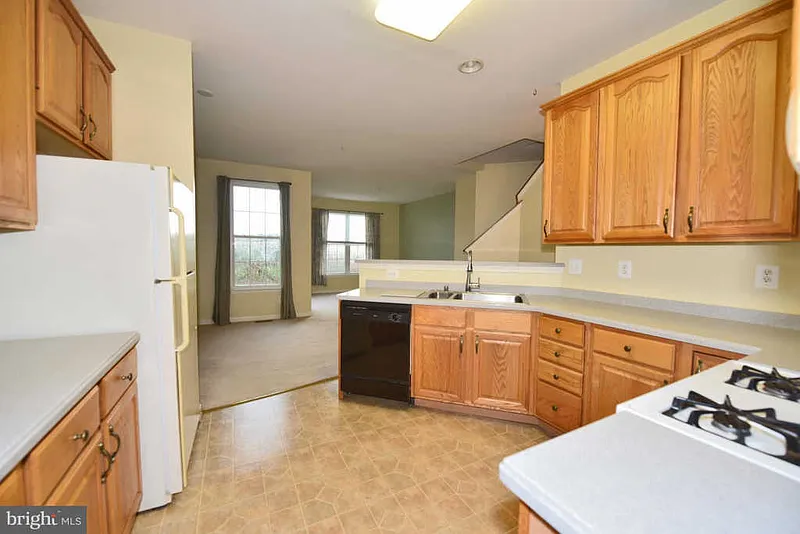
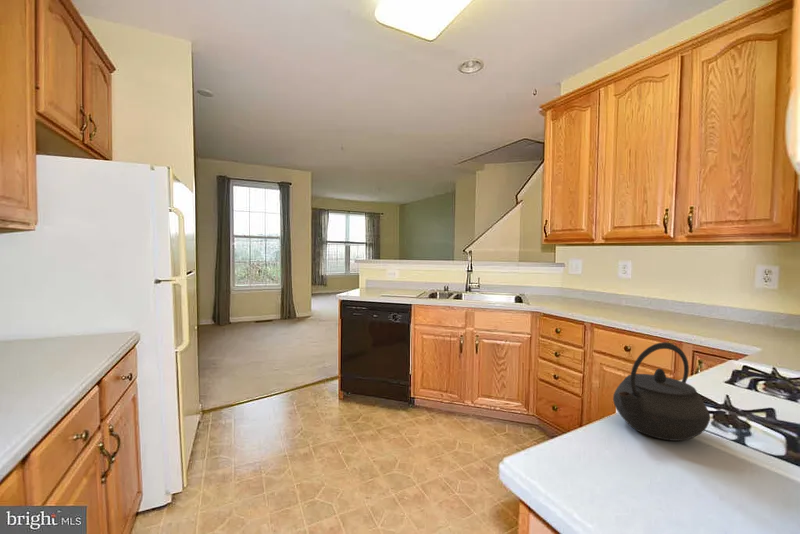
+ kettle [612,341,711,442]
